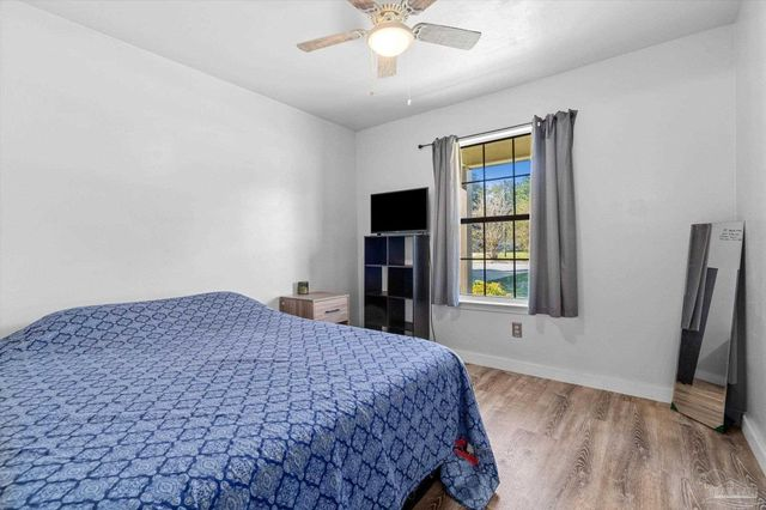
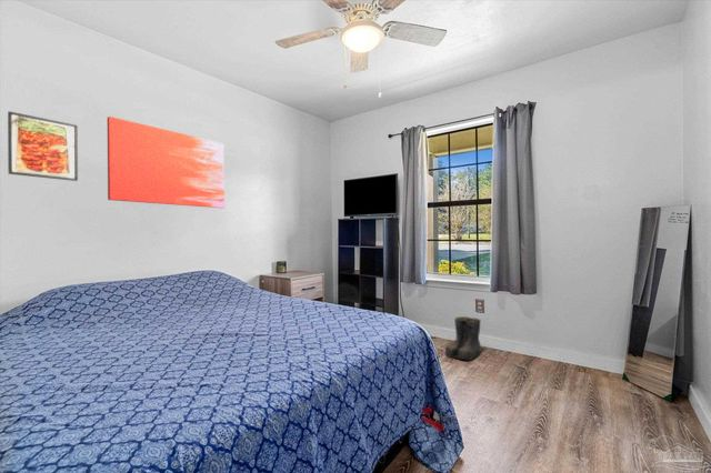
+ boots [443,315,482,361]
+ wall art [107,115,226,209]
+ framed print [7,110,79,182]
